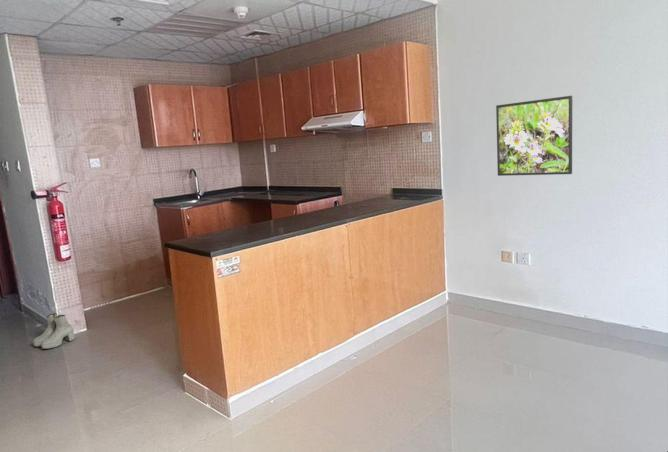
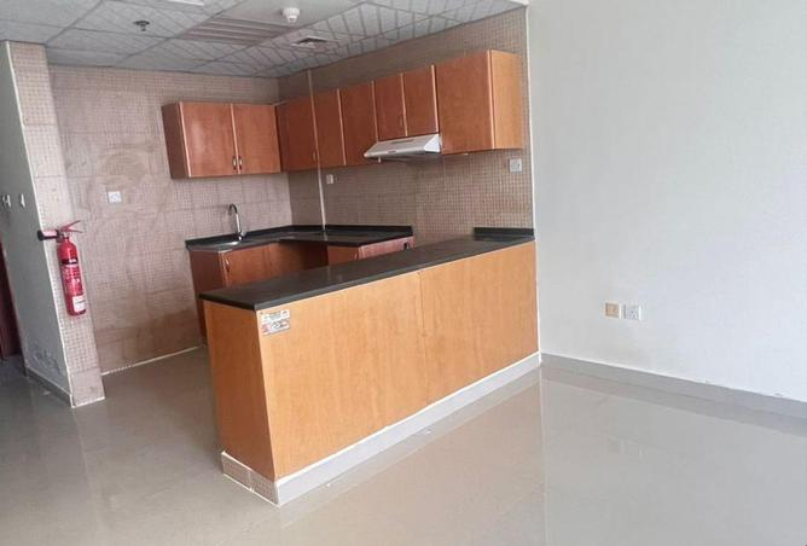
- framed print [495,95,573,177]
- boots [32,312,76,350]
